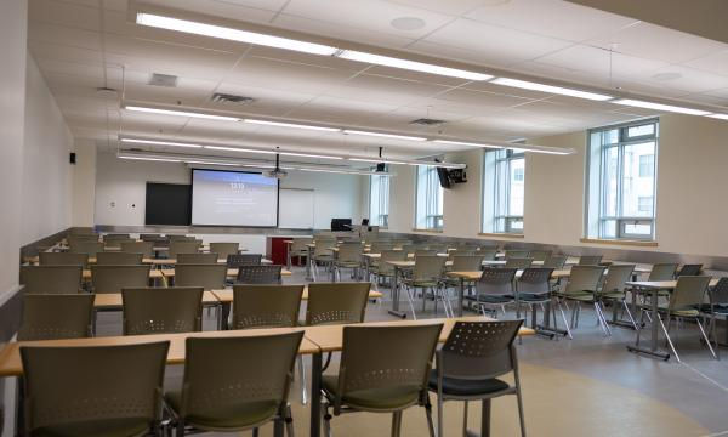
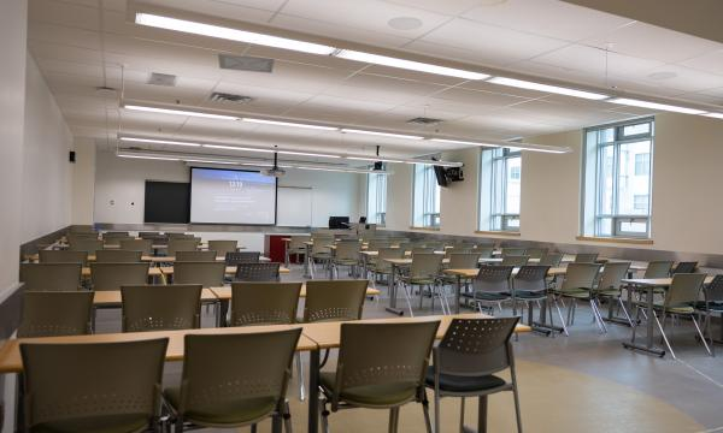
+ ceiling vent [217,53,276,75]
